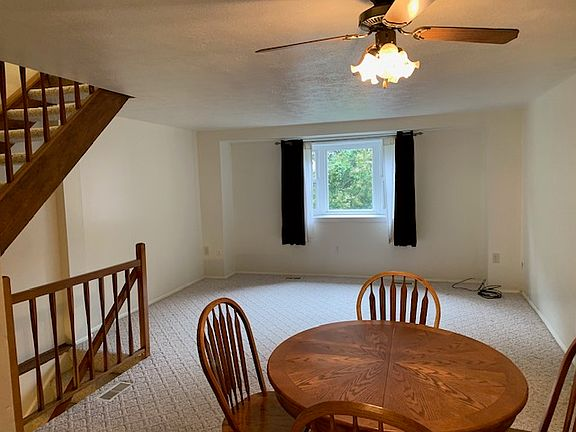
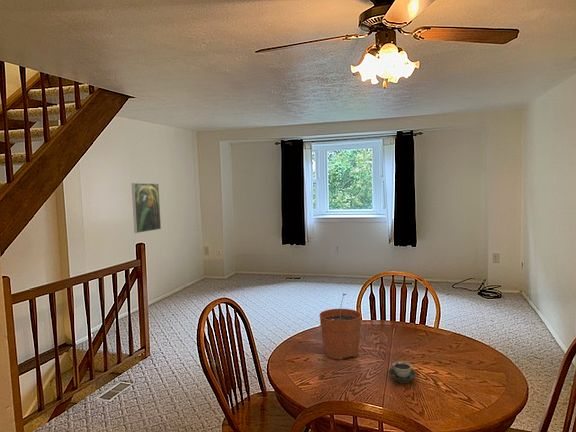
+ cup [387,361,418,384]
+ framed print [131,182,162,234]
+ plant pot [318,293,363,360]
